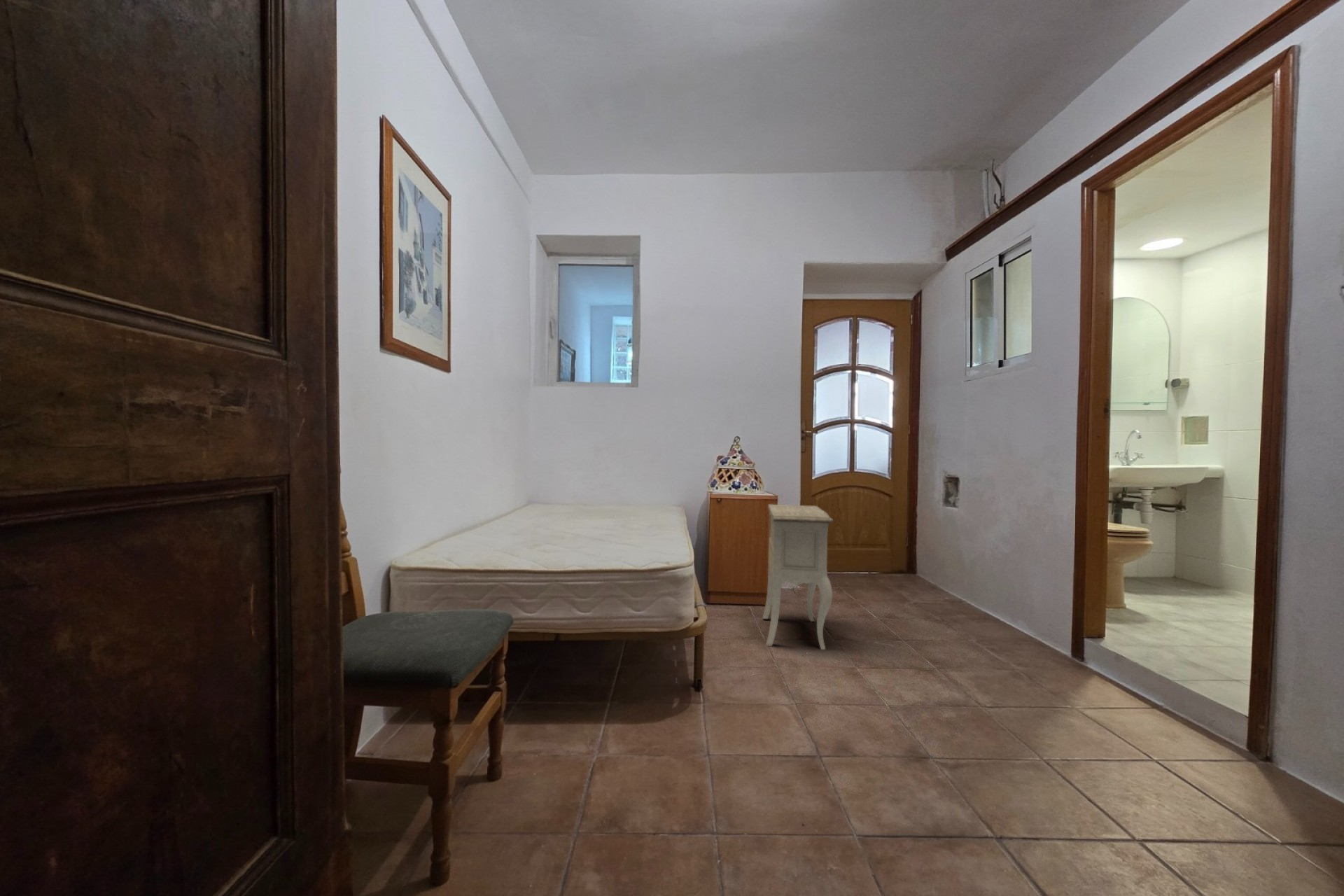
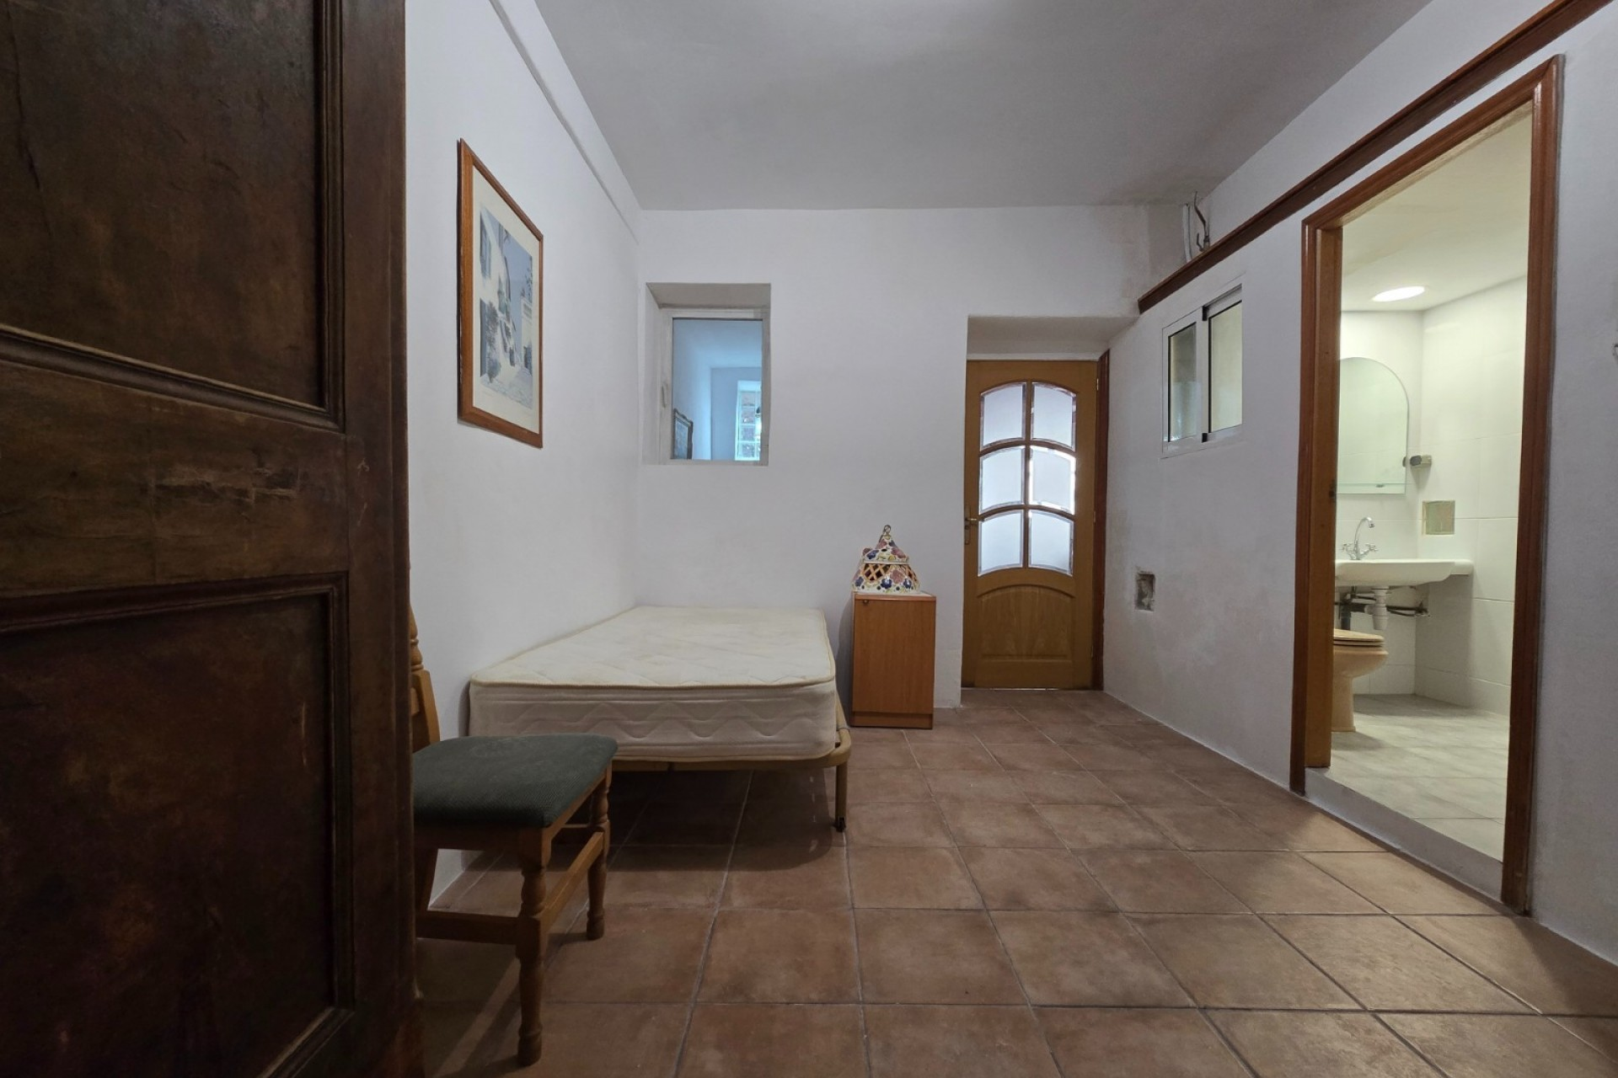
- nightstand [762,504,834,650]
